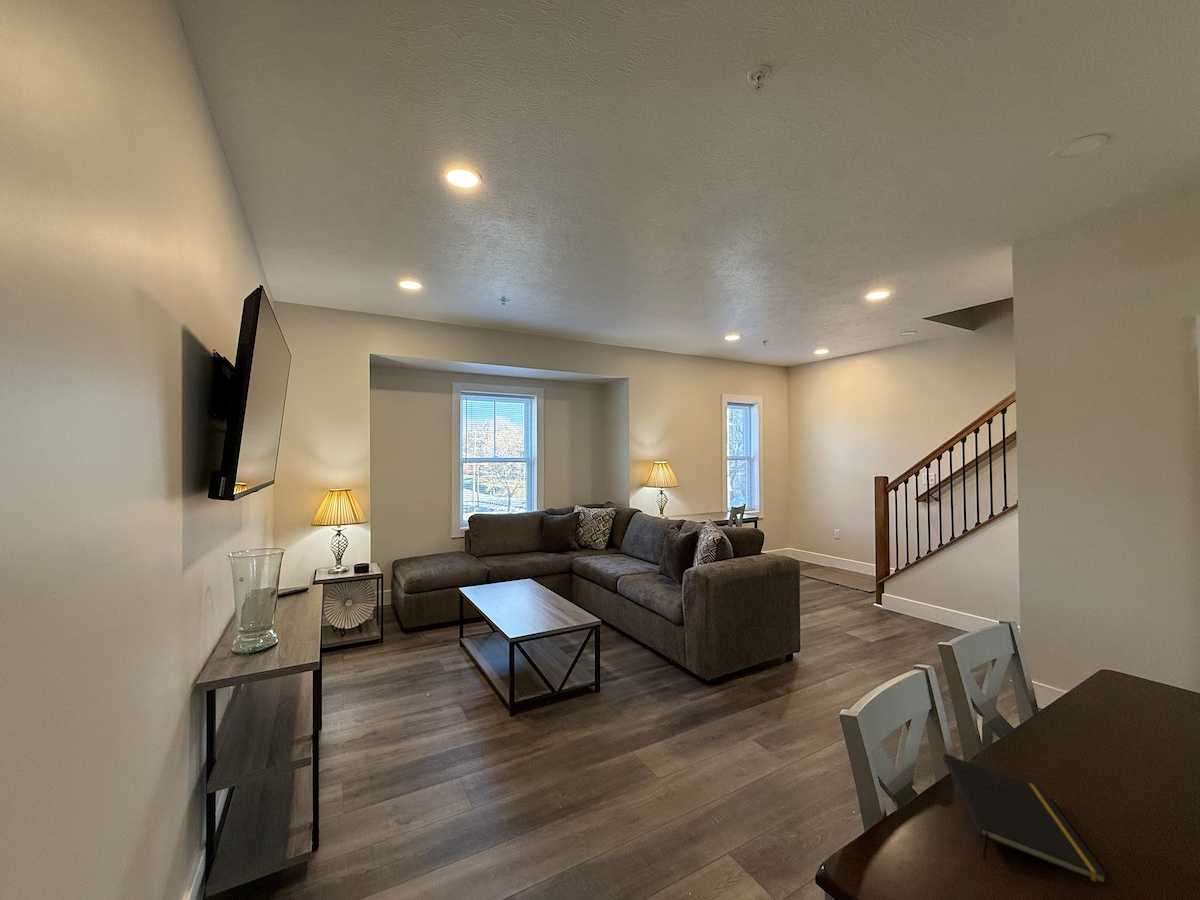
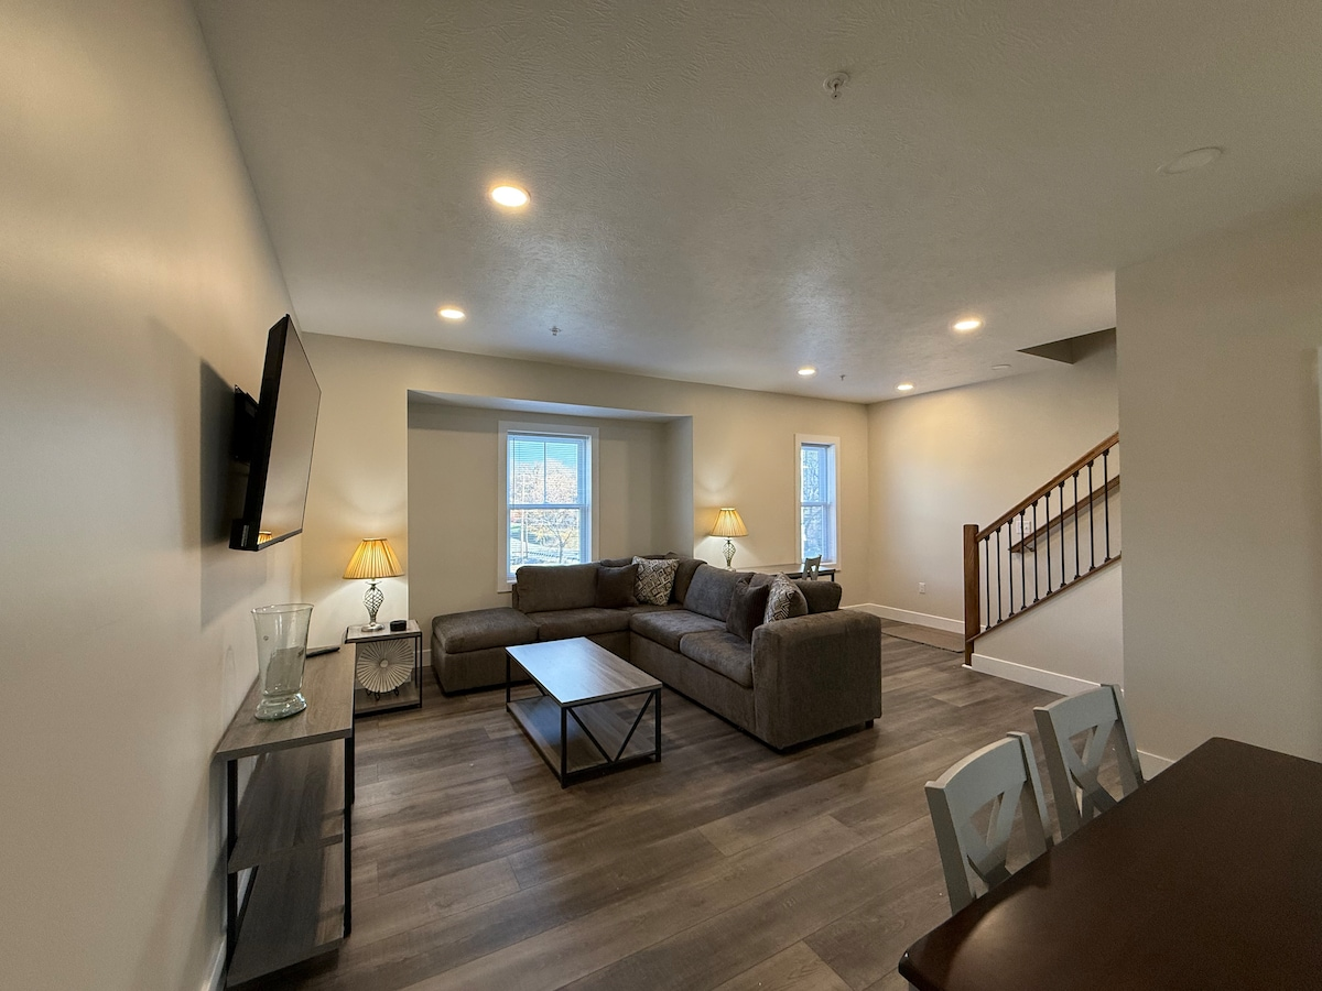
- notepad [942,753,1109,886]
